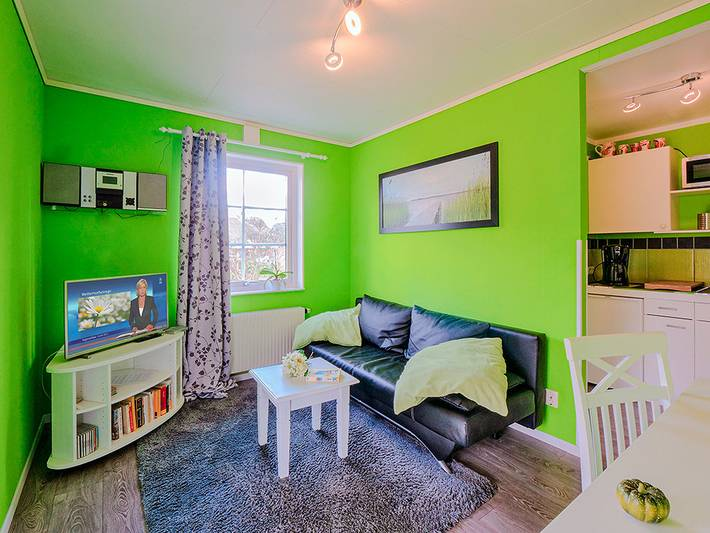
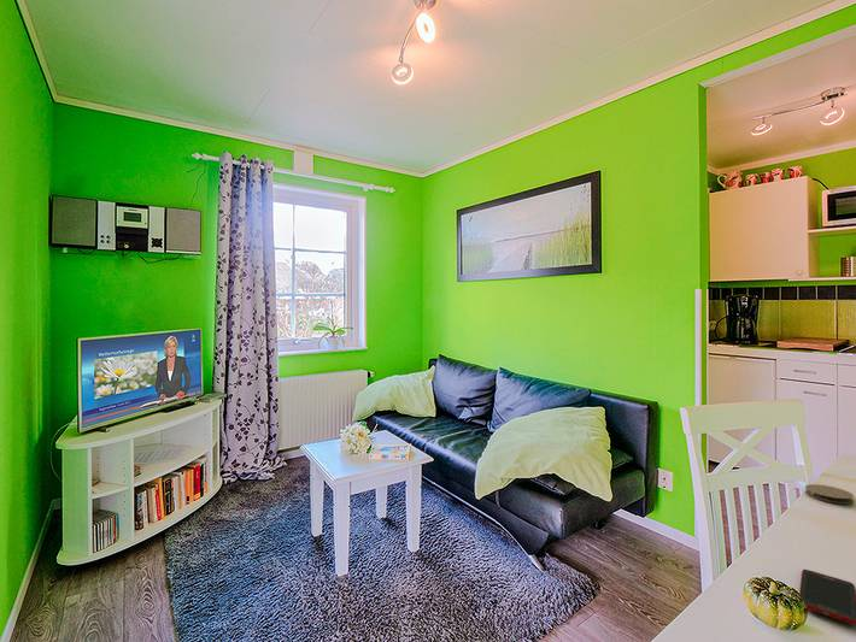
+ coaster [804,483,855,505]
+ cell phone [798,569,856,626]
